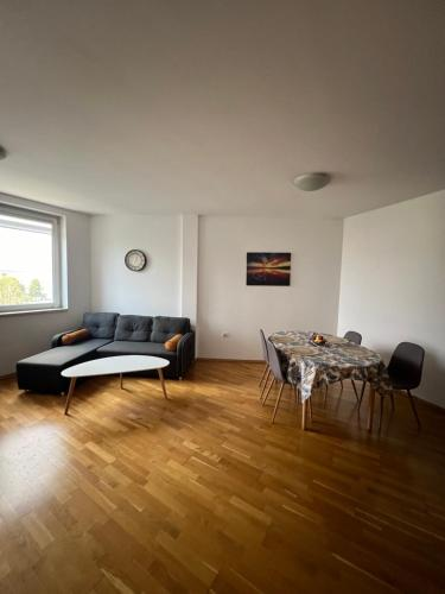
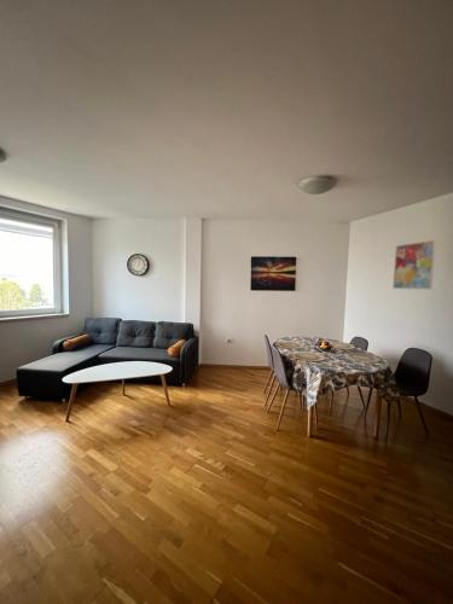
+ wall art [391,239,437,291]
